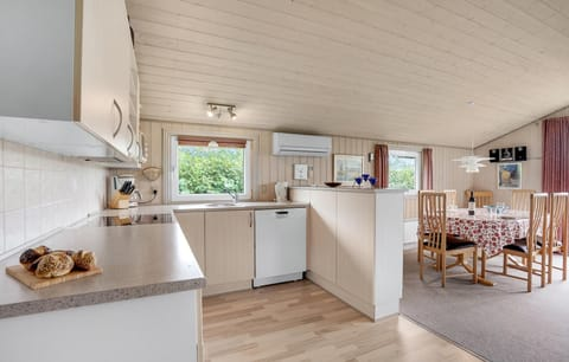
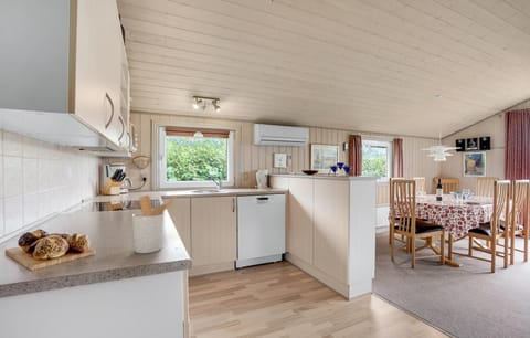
+ utensil holder [131,194,177,254]
